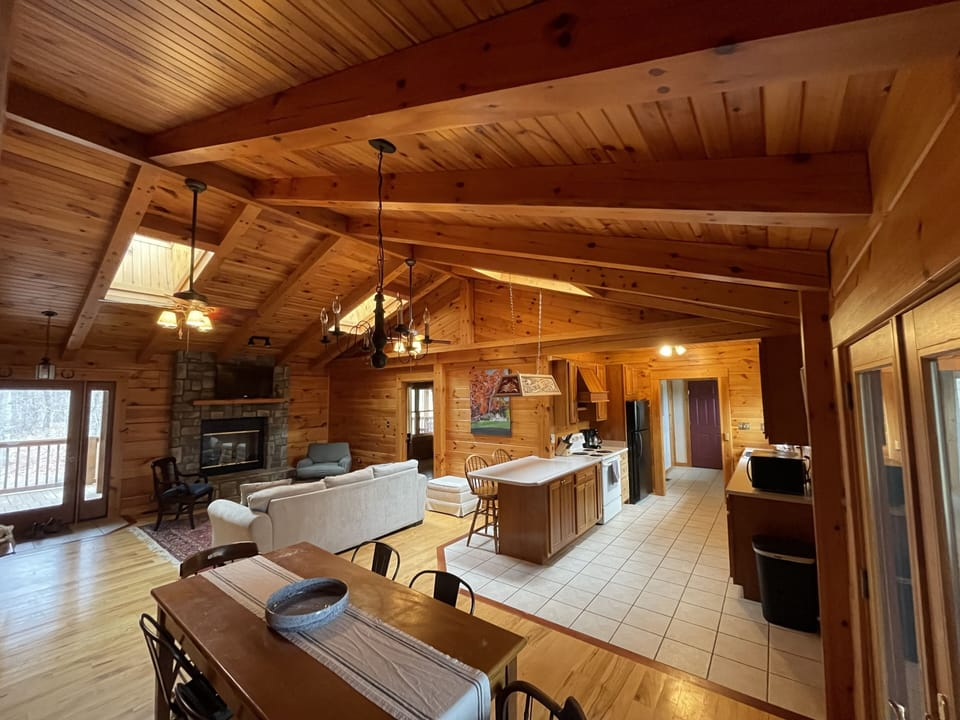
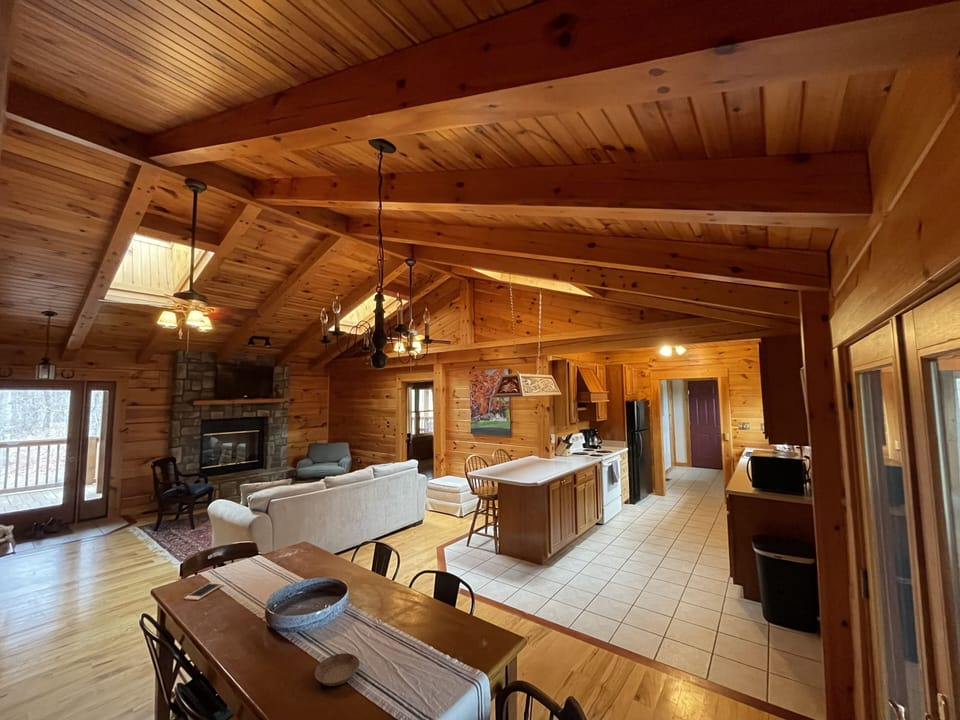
+ saucer [314,652,361,687]
+ cell phone [183,581,225,601]
